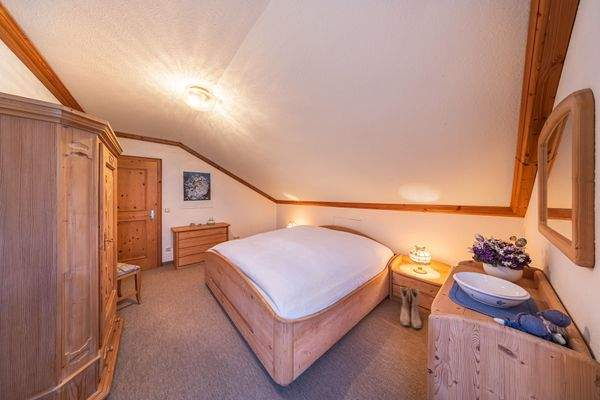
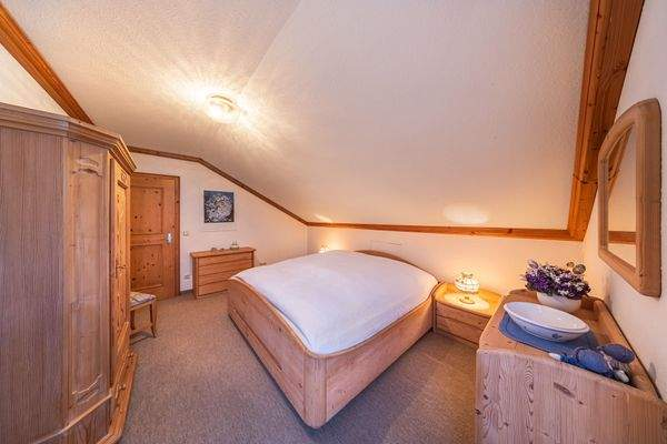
- boots [399,286,422,329]
